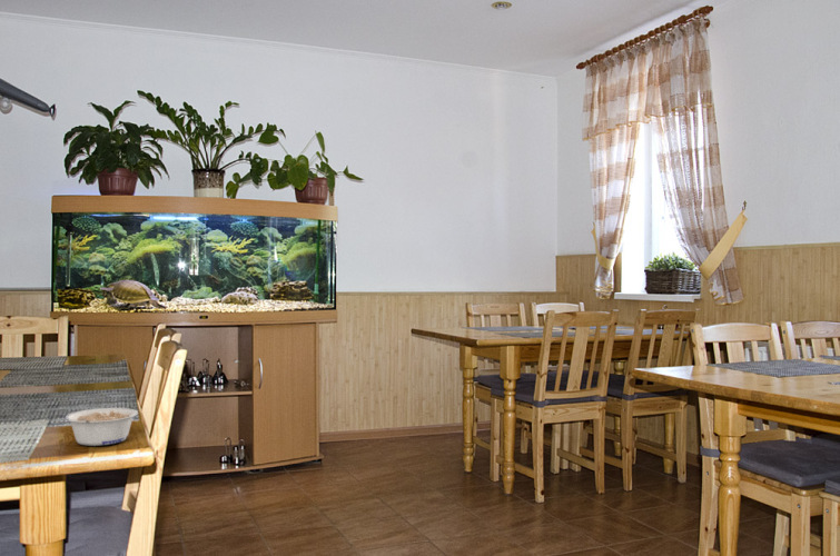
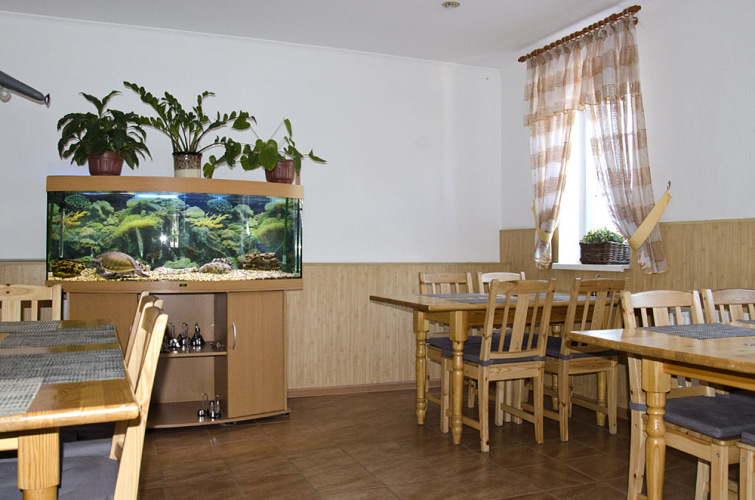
- legume [63,407,139,447]
